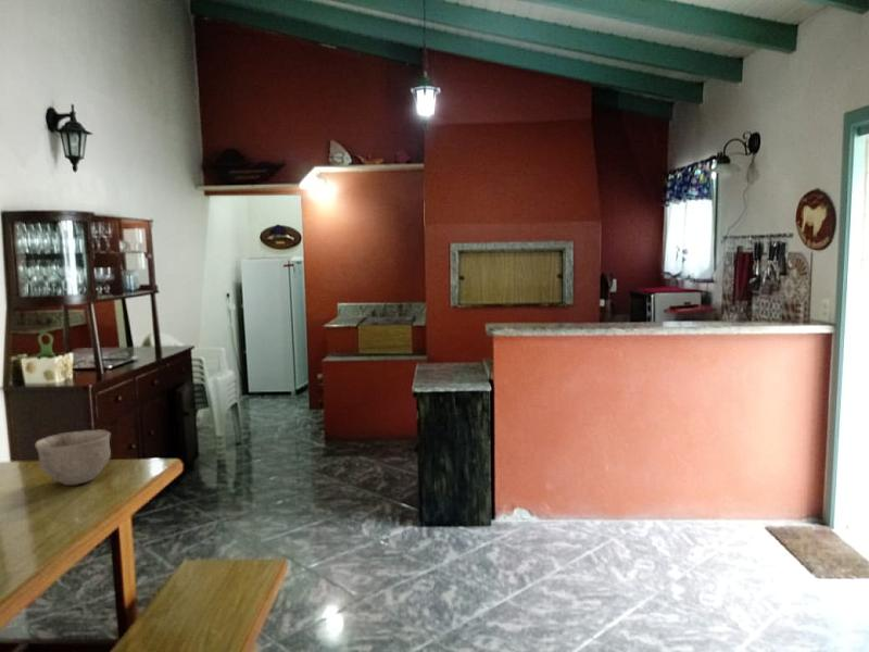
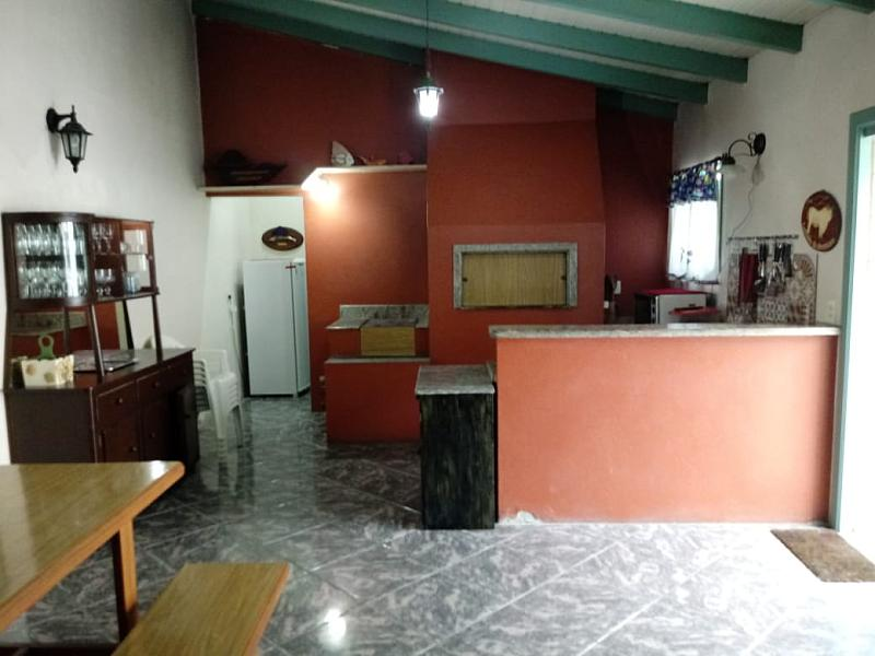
- bowl [34,428,112,486]
